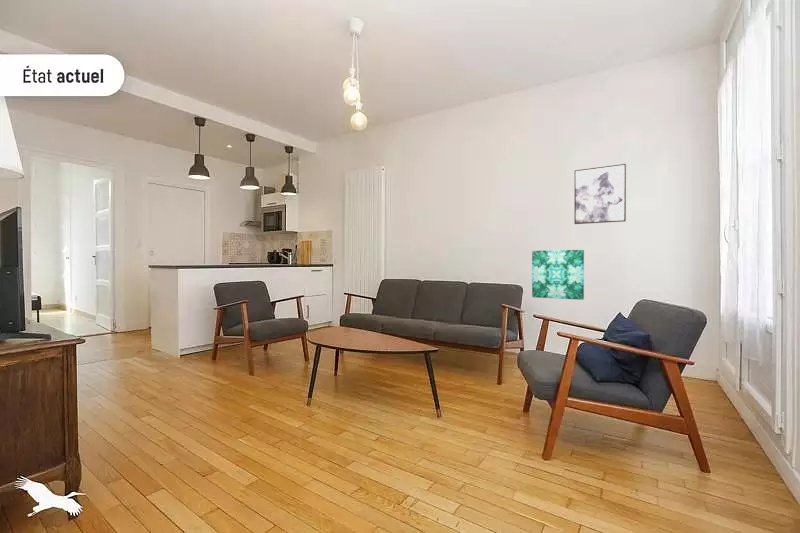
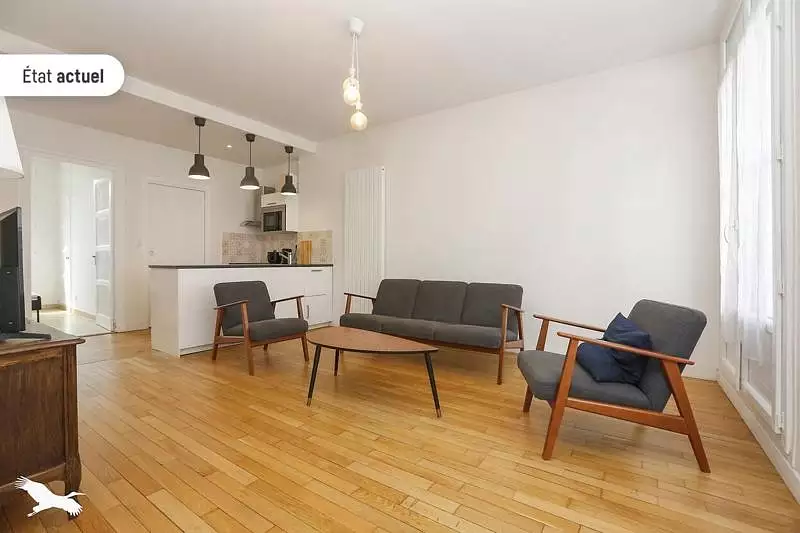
- wall art [573,163,627,225]
- wall art [531,249,585,301]
